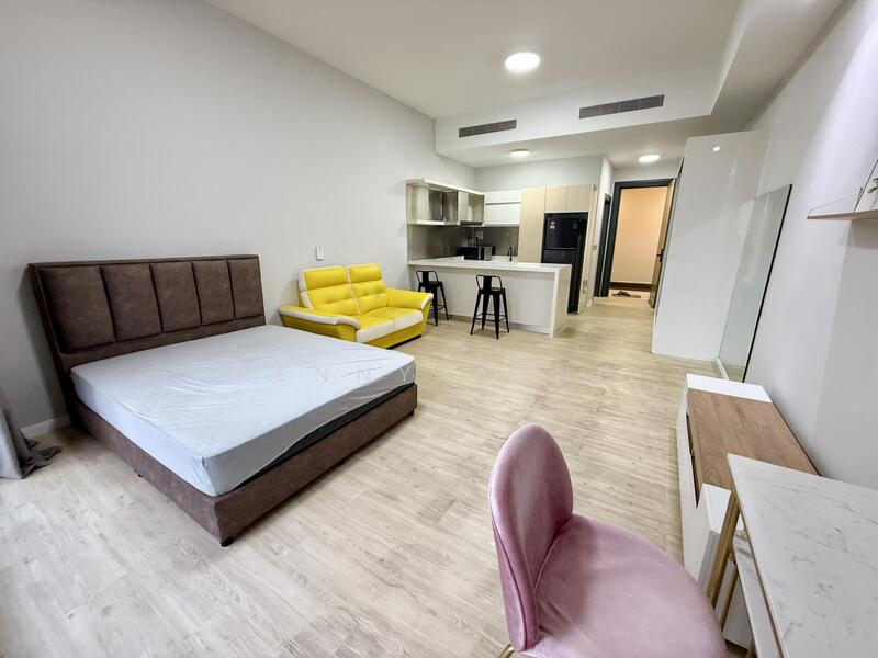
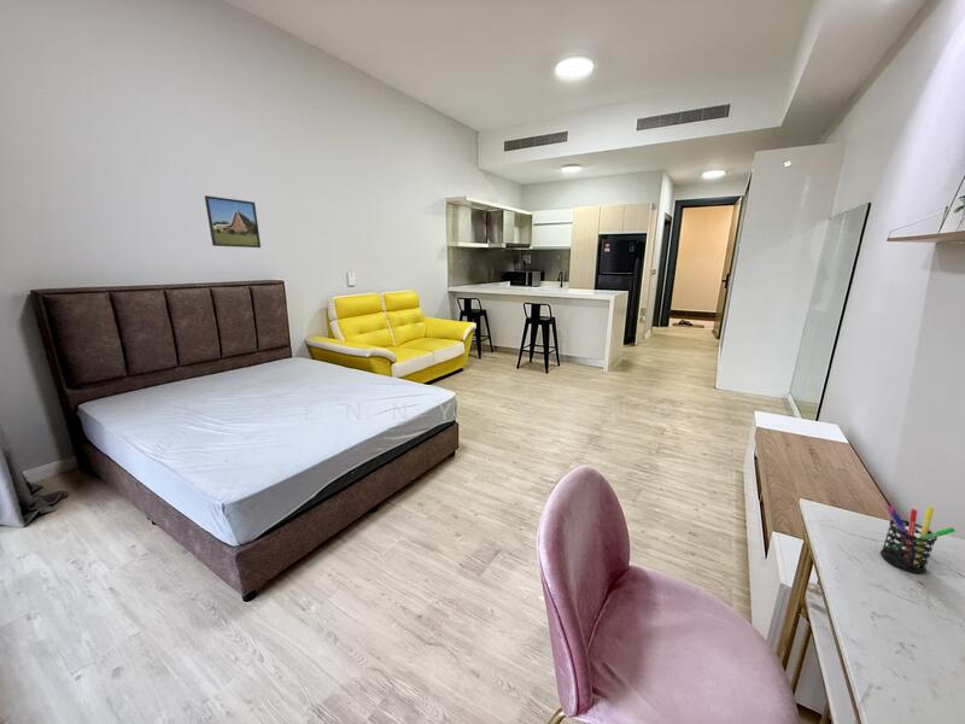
+ pen holder [879,504,957,574]
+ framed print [204,194,262,249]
